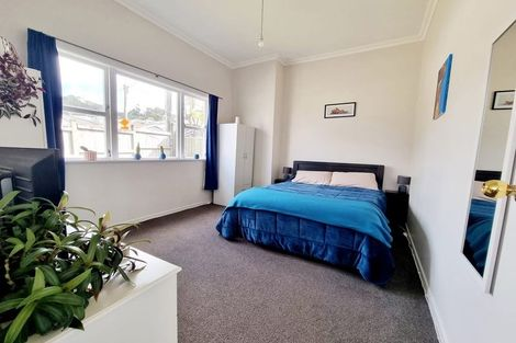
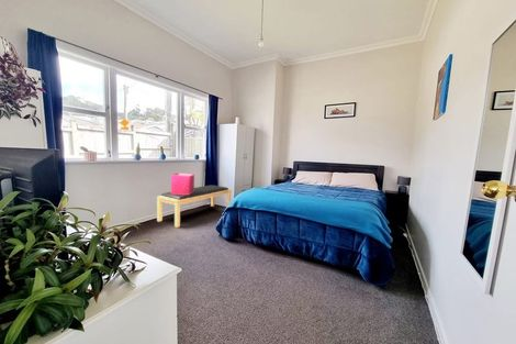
+ bench [156,185,232,229]
+ storage bin [170,171,195,195]
